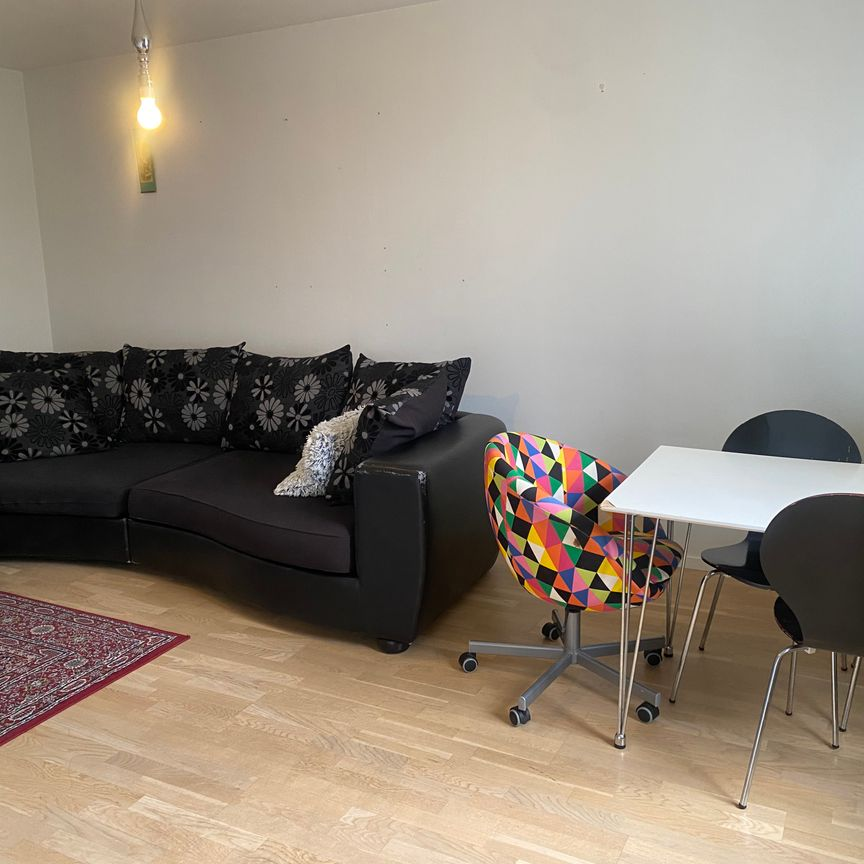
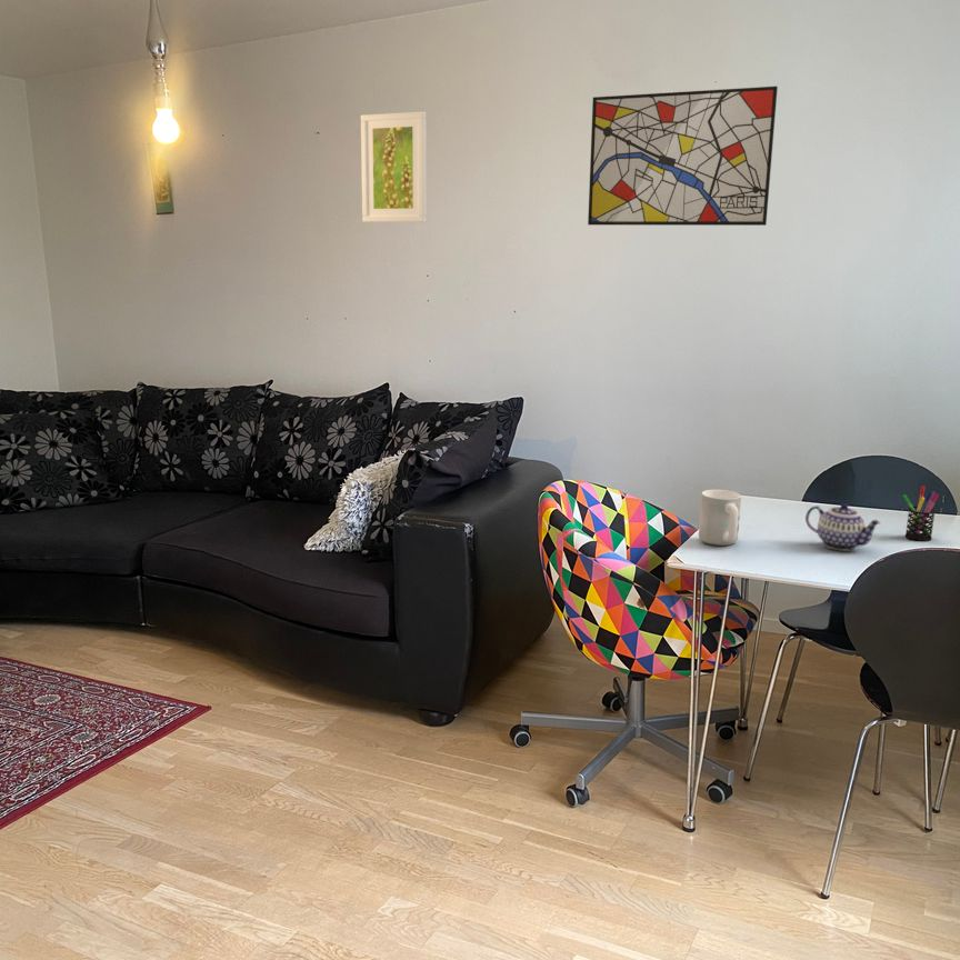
+ teapot [804,502,882,552]
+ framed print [360,110,428,223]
+ pen holder [901,486,940,542]
+ wall art [587,86,779,227]
+ mug [698,489,742,547]
